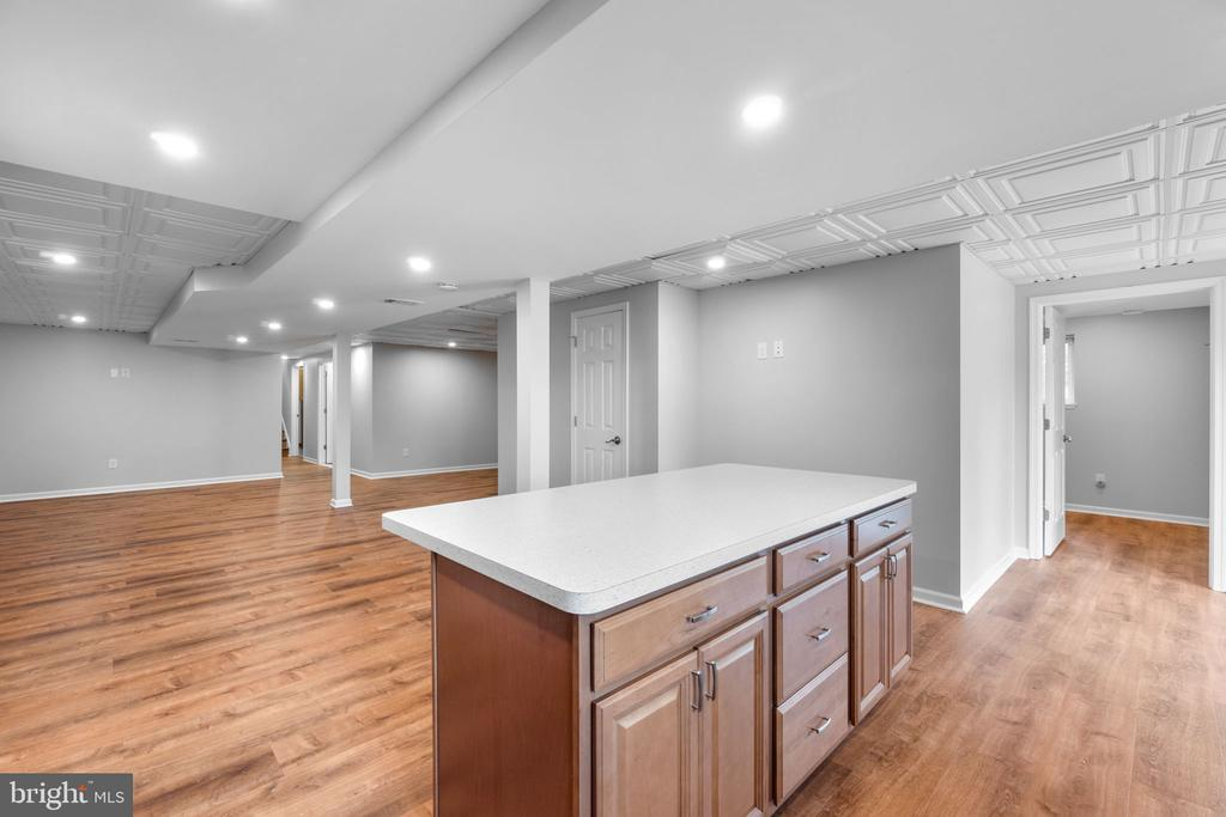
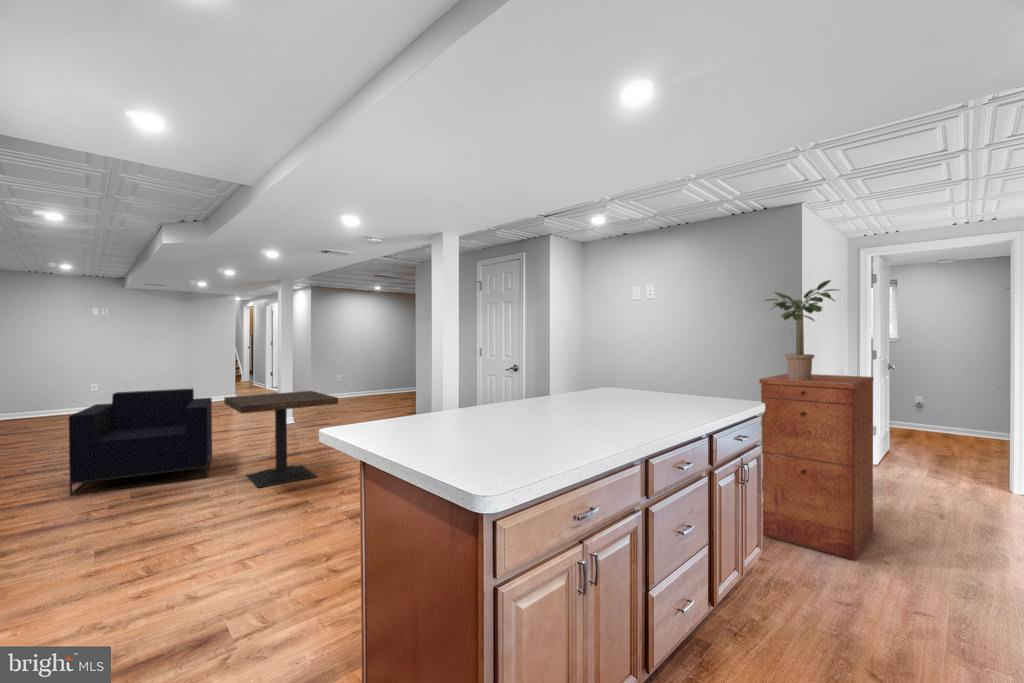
+ armchair [68,388,213,496]
+ potted plant [764,279,843,381]
+ side table [223,390,339,489]
+ filing cabinet [758,373,874,561]
